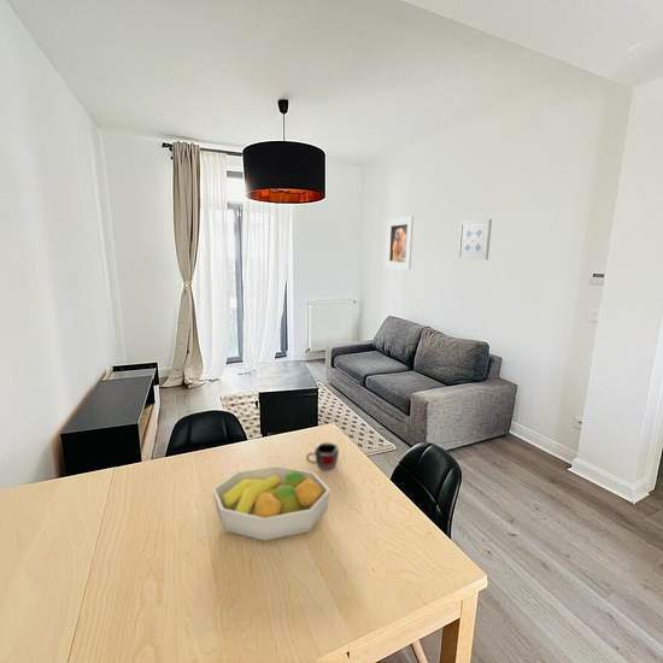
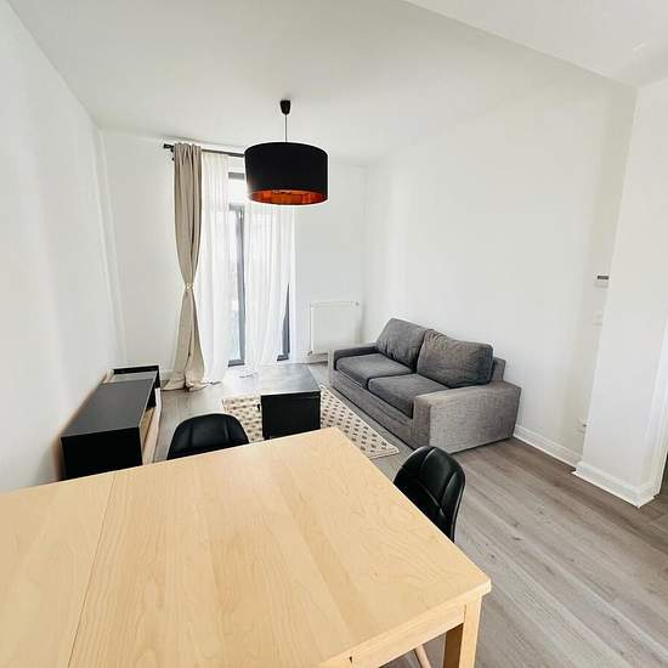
- wall art [457,218,493,260]
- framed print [385,215,415,271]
- fruit bowl [211,464,332,541]
- mug [305,441,340,470]
